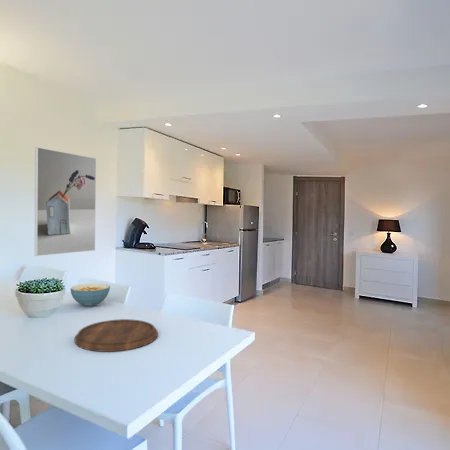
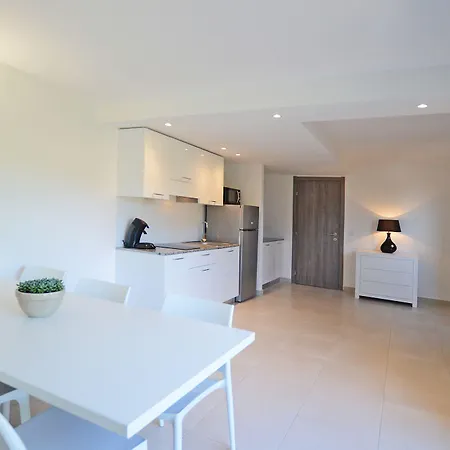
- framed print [34,146,97,257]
- cereal bowl [70,283,111,308]
- cutting board [74,318,159,353]
